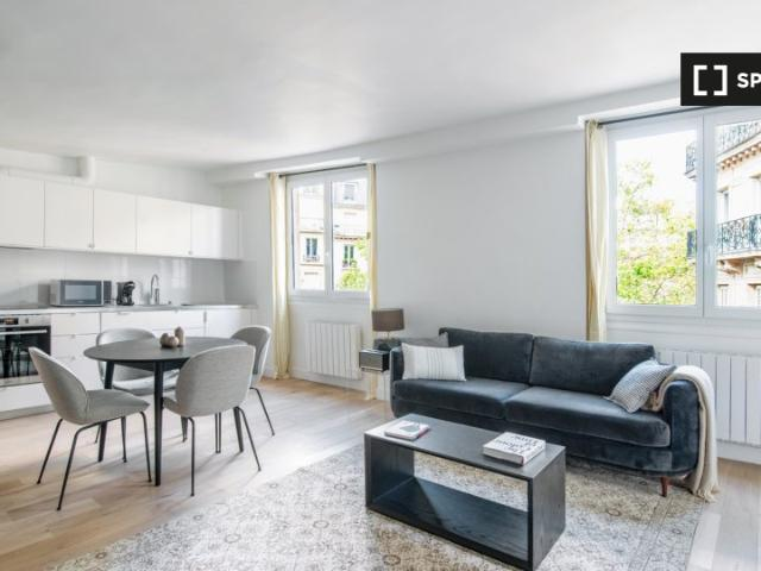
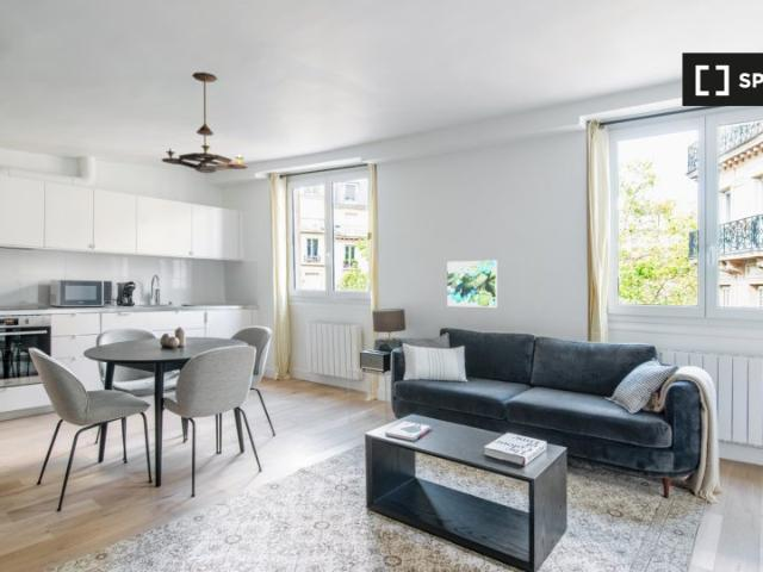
+ wall art [446,260,498,309]
+ chandelier [161,72,249,174]
